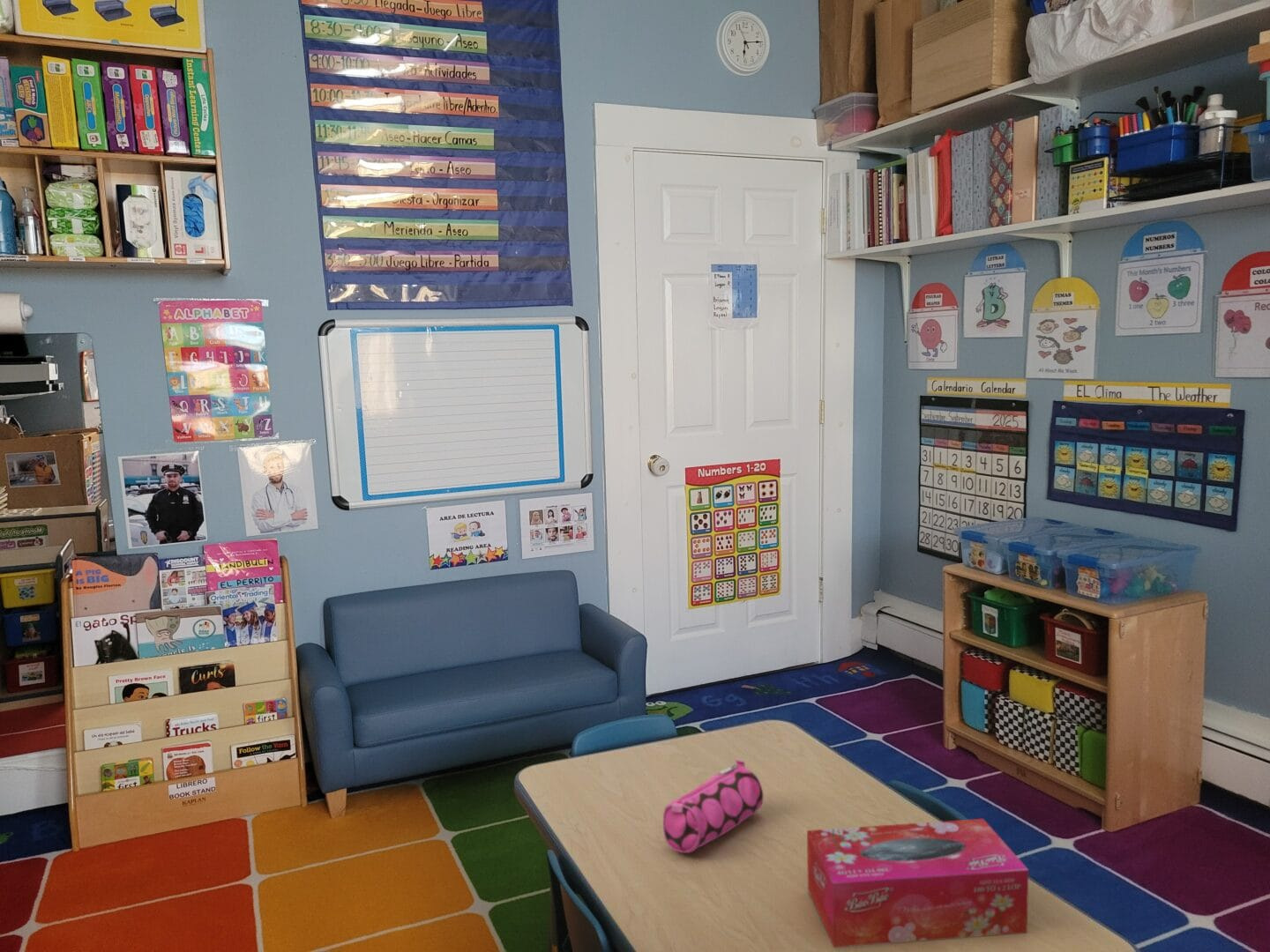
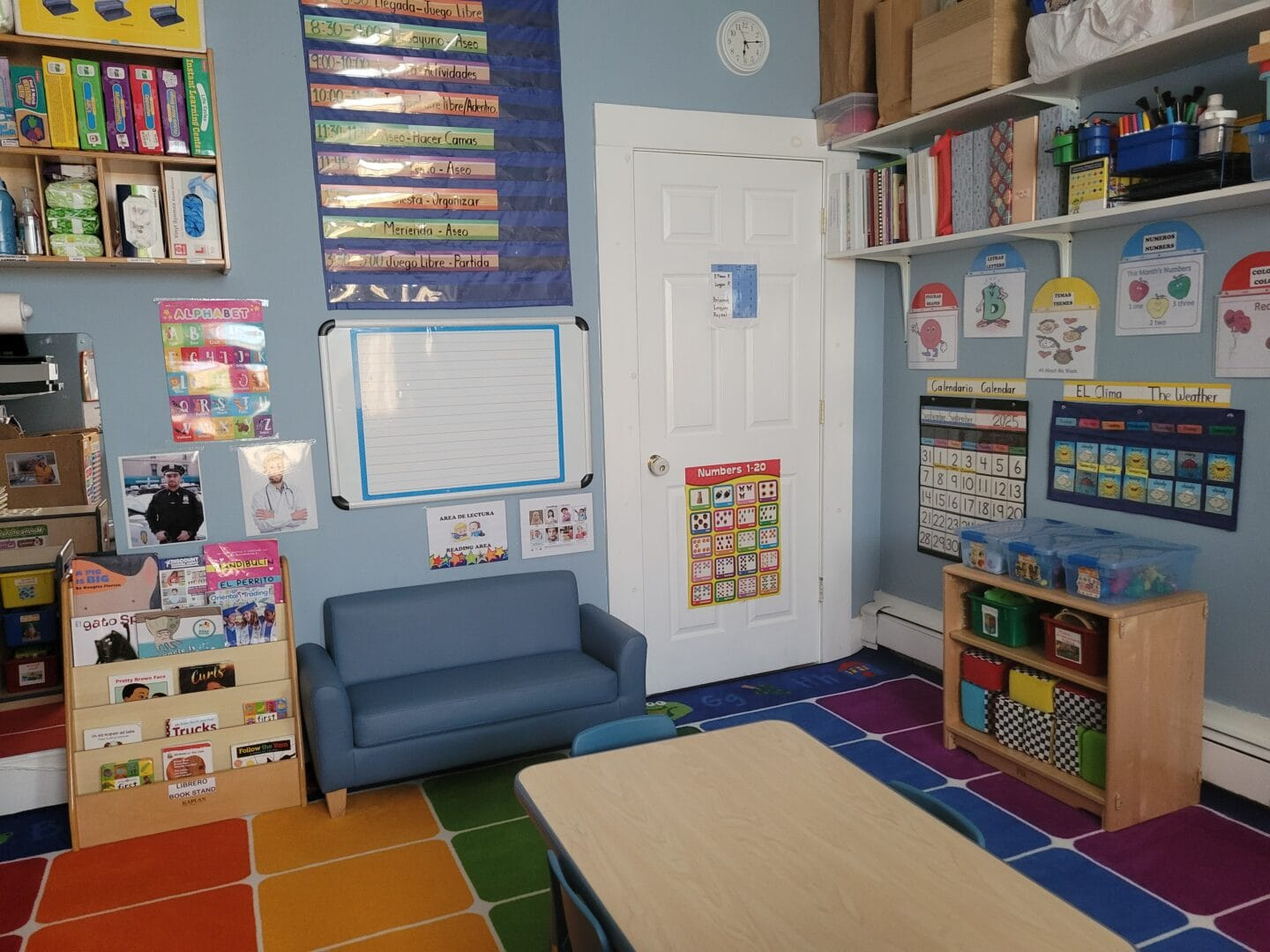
- tissue box [806,818,1029,948]
- pencil case [662,758,764,854]
